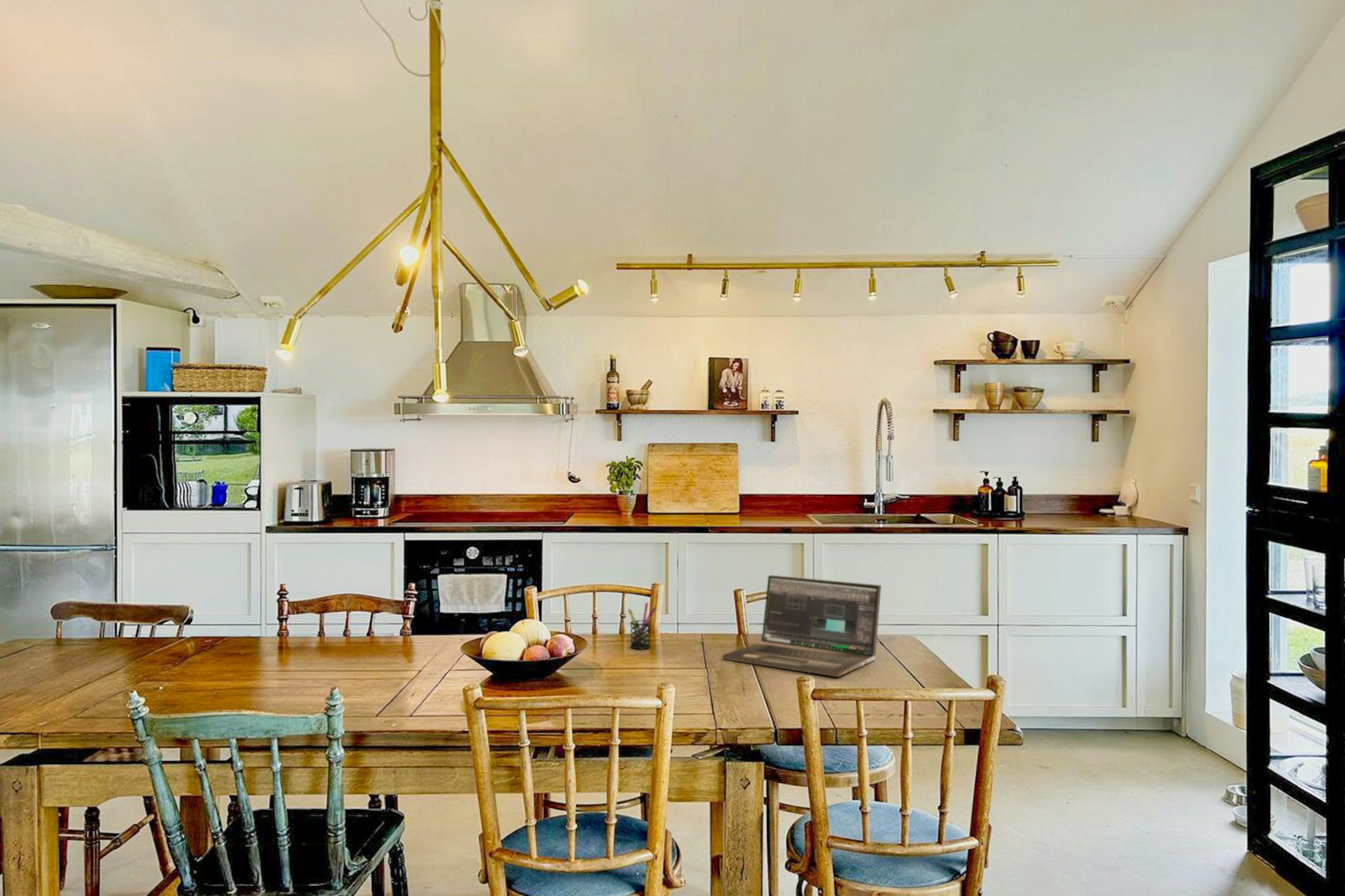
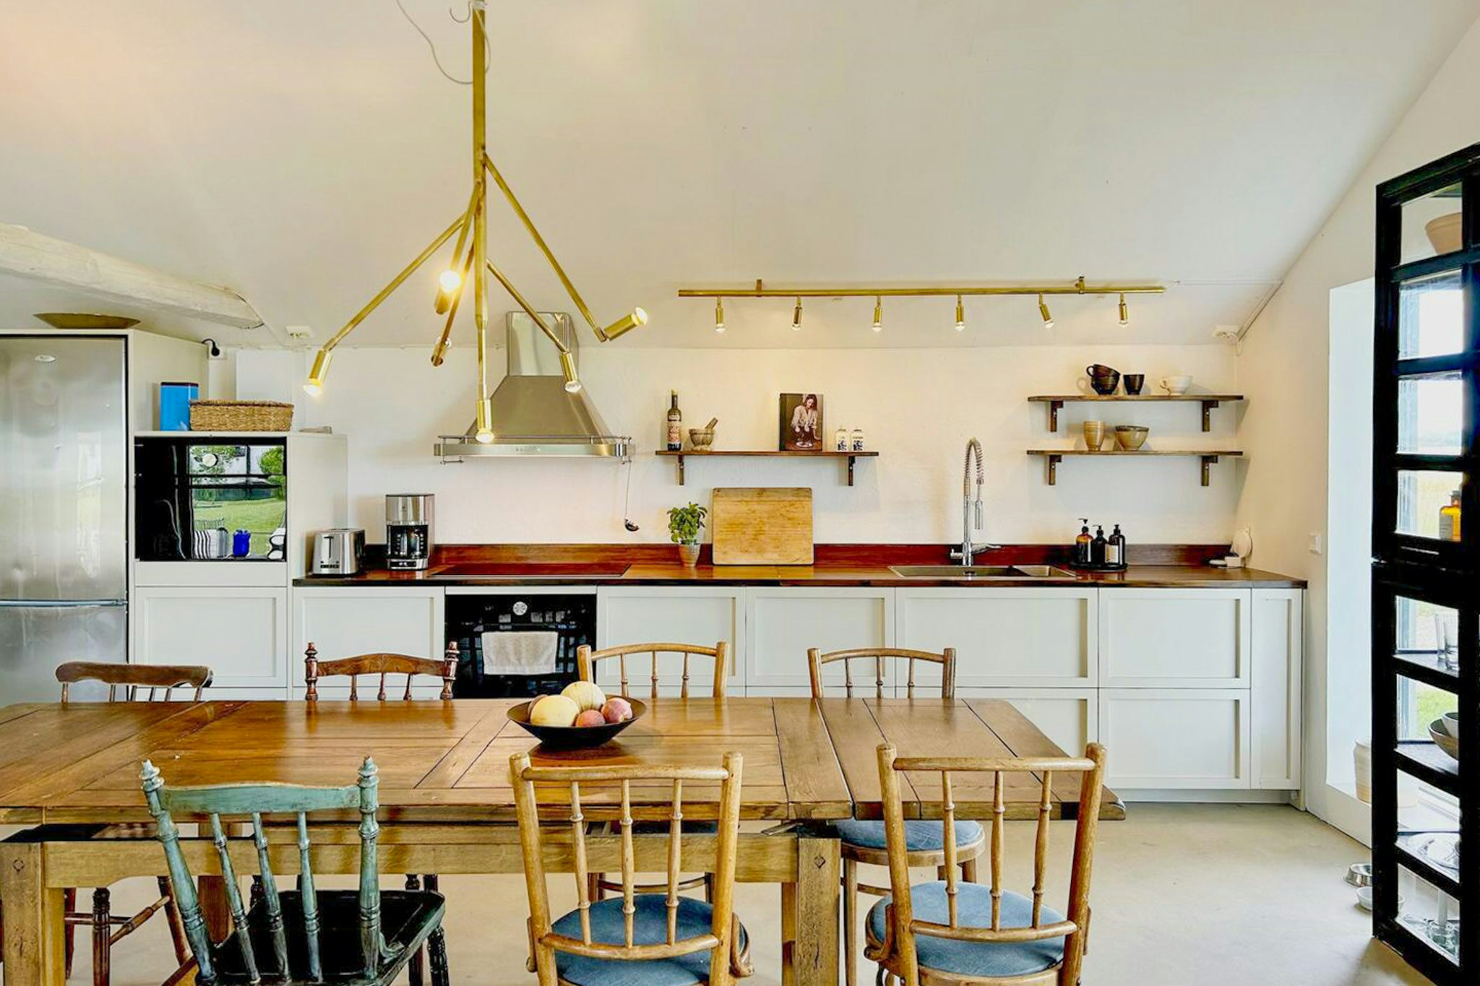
- laptop [722,574,882,677]
- pen holder [627,602,657,650]
